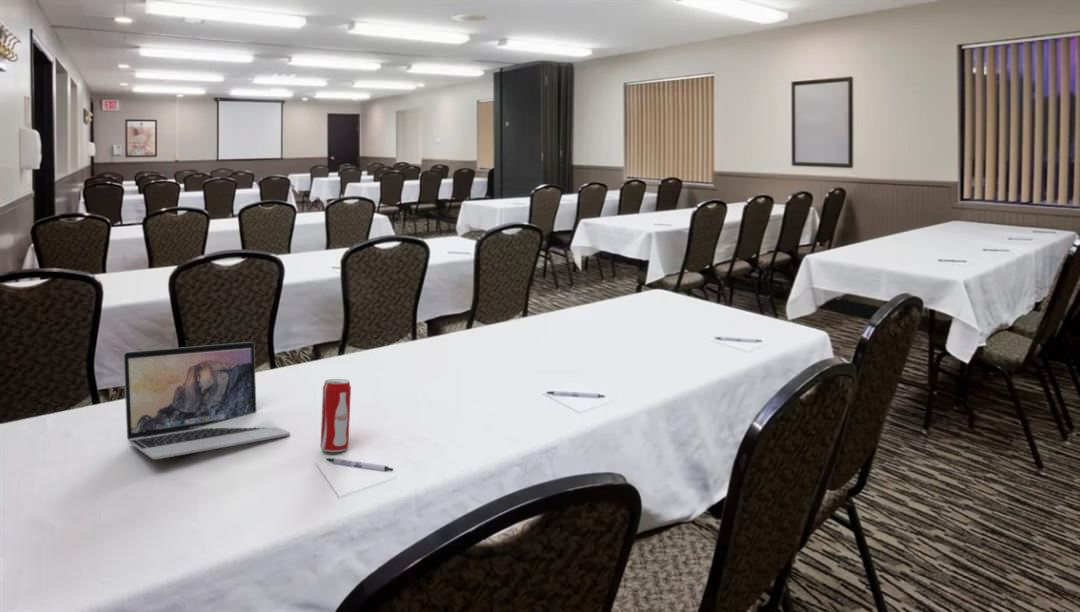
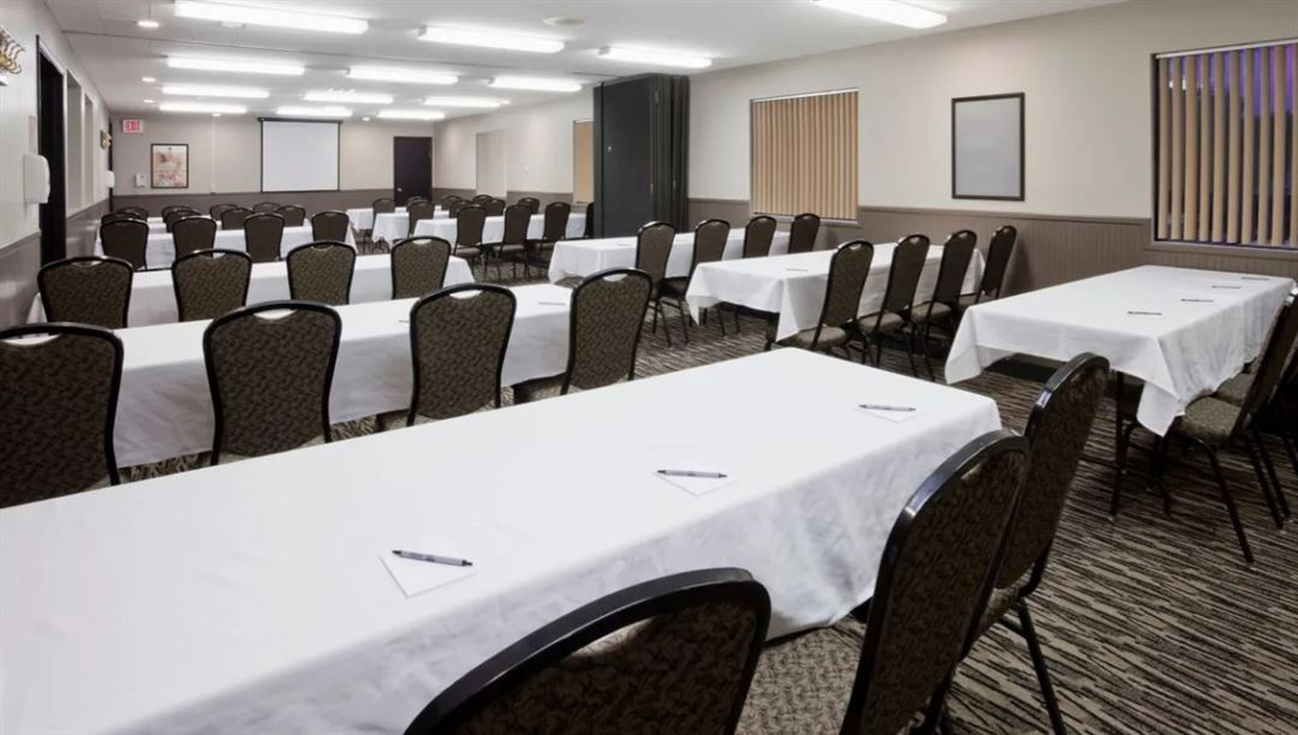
- laptop [123,341,291,460]
- beverage can [320,378,352,453]
